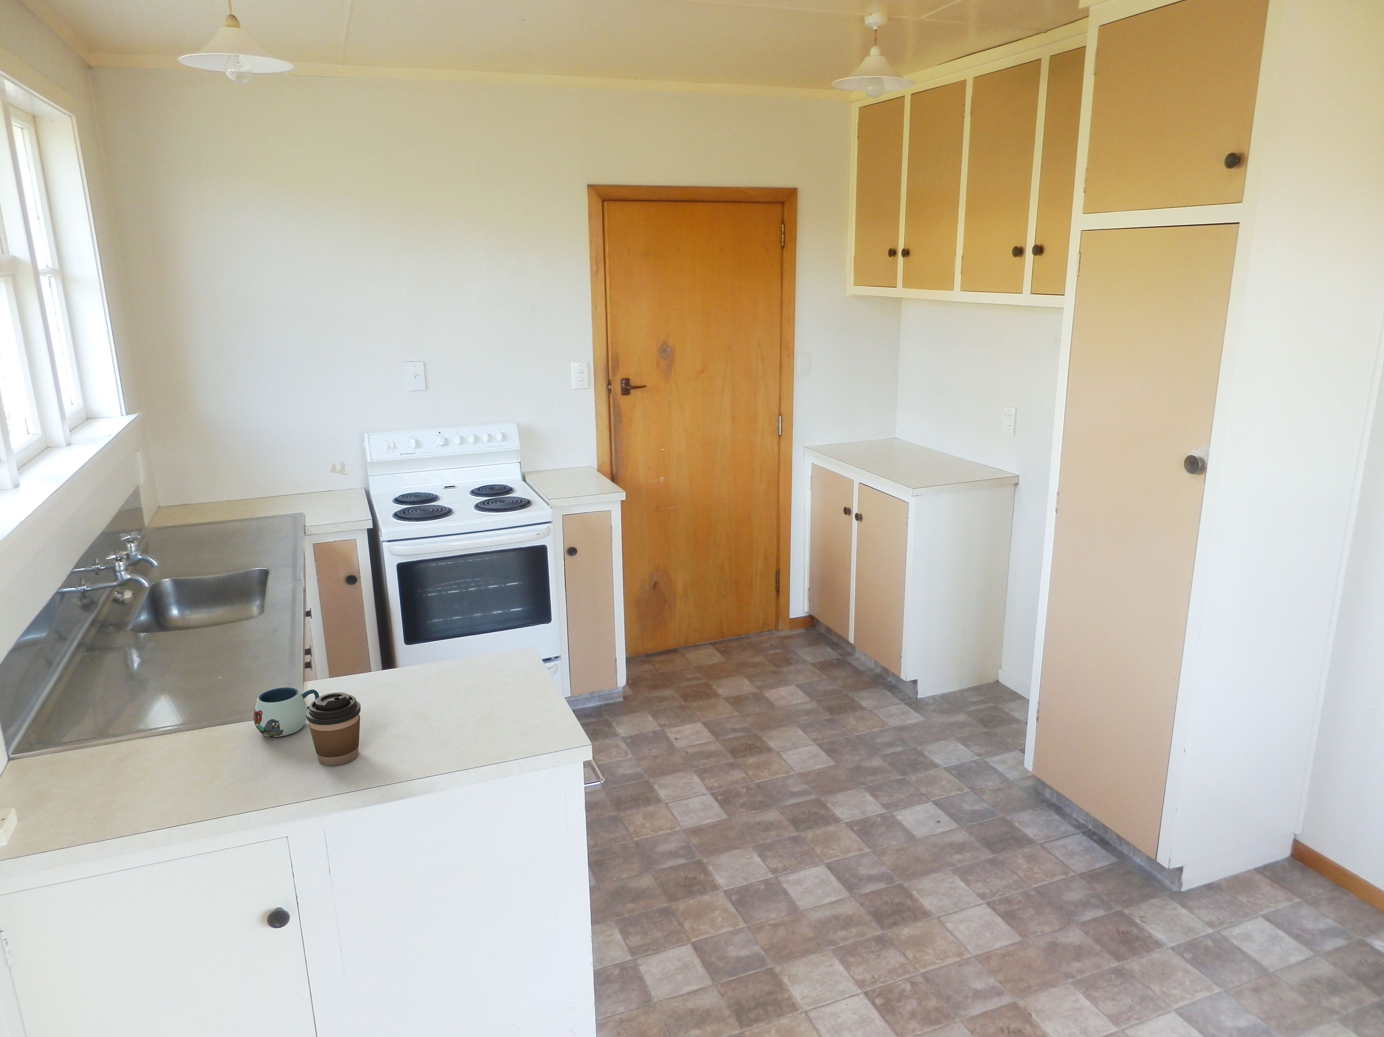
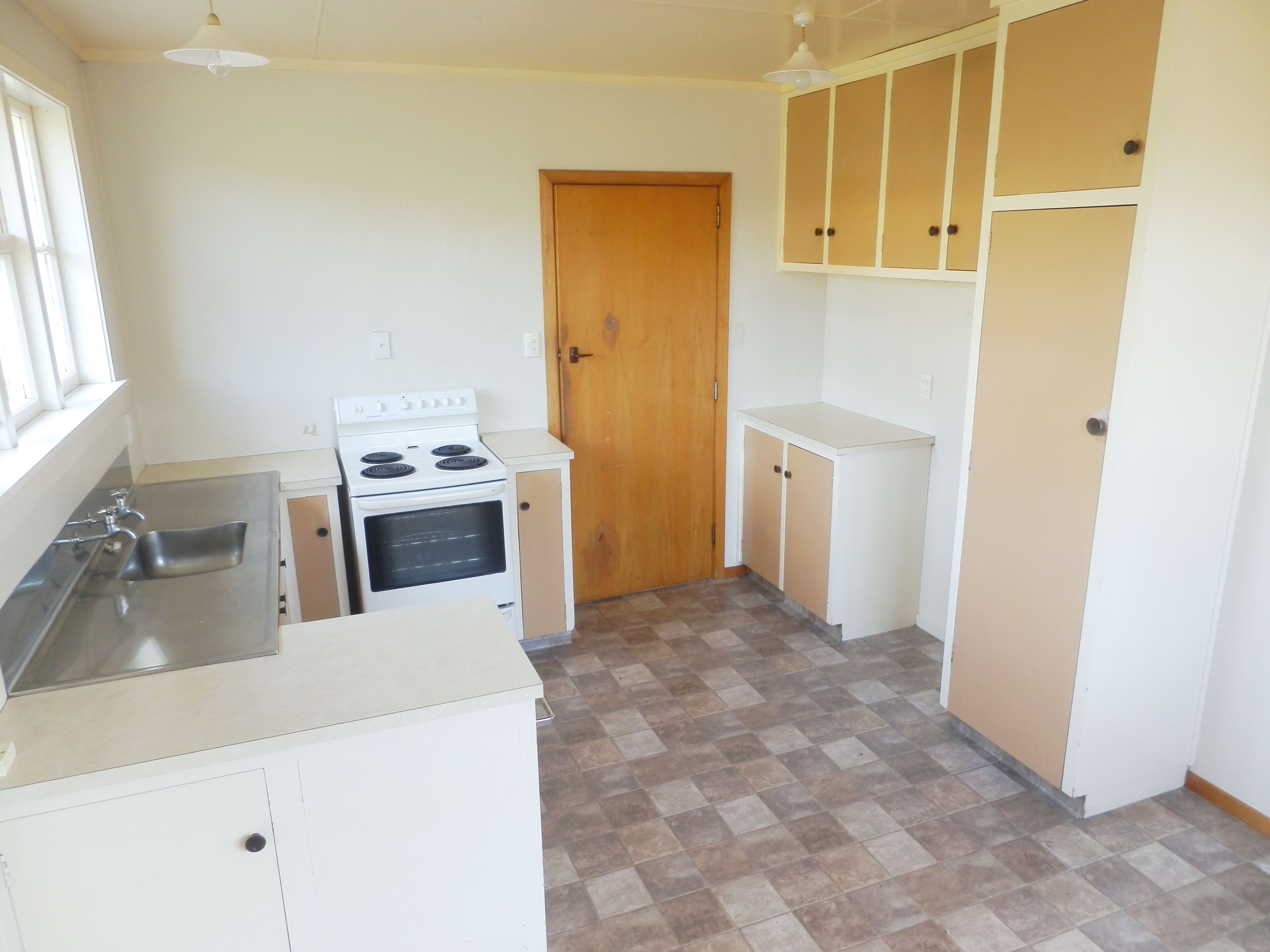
- coffee cup [306,692,361,766]
- mug [253,687,319,737]
